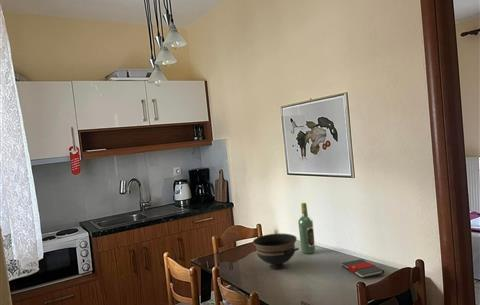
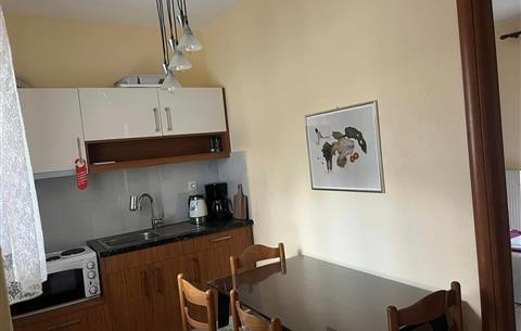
- bowl [252,233,300,270]
- wine bottle [297,202,316,255]
- book [341,258,385,279]
